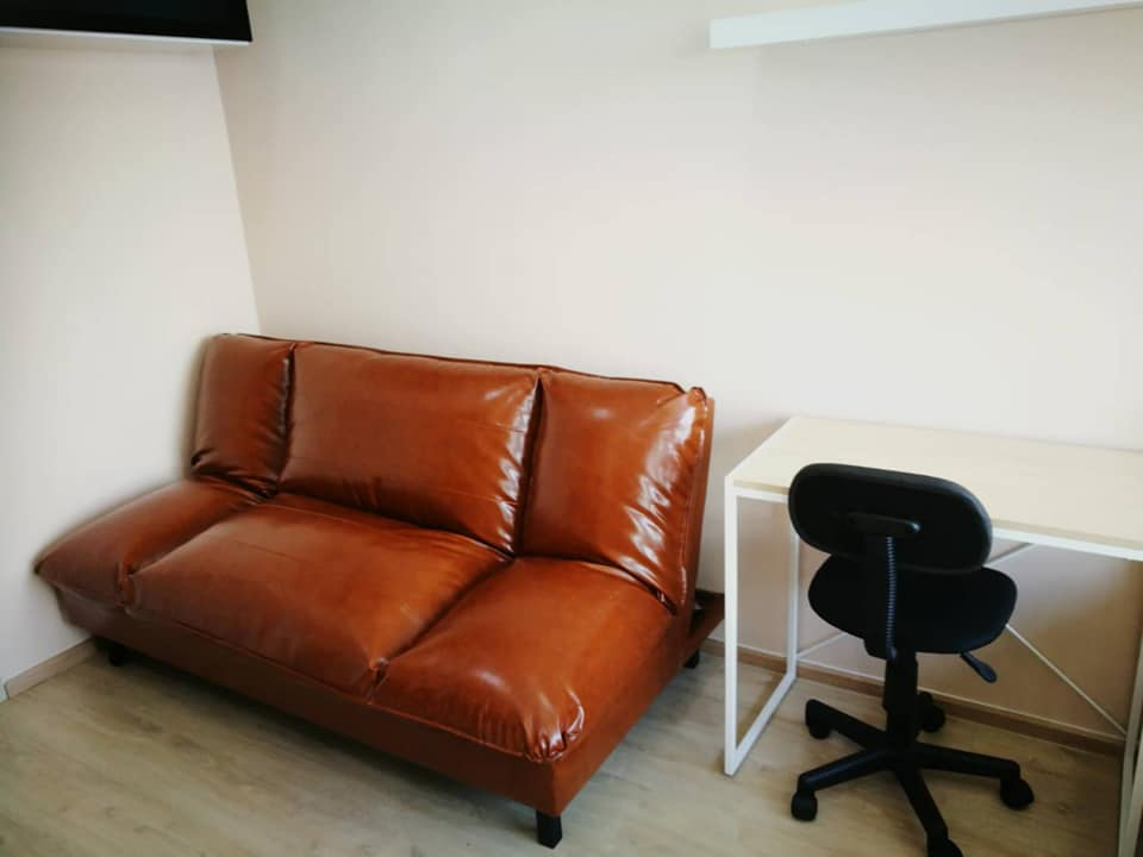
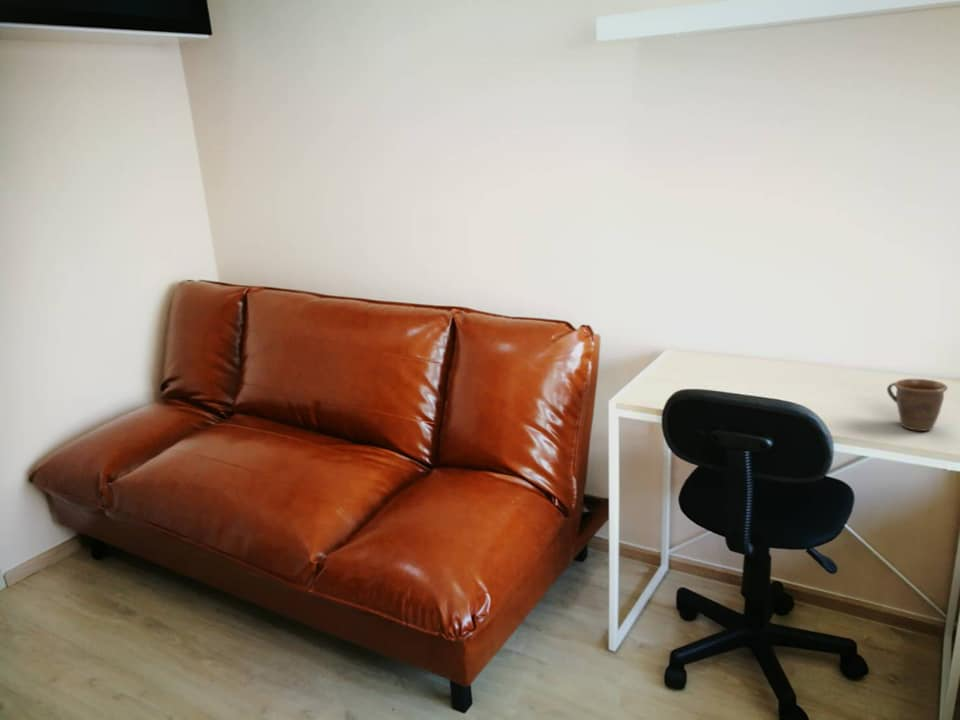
+ mug [886,378,949,432]
